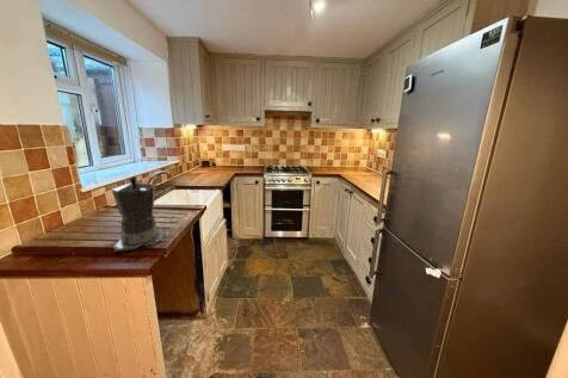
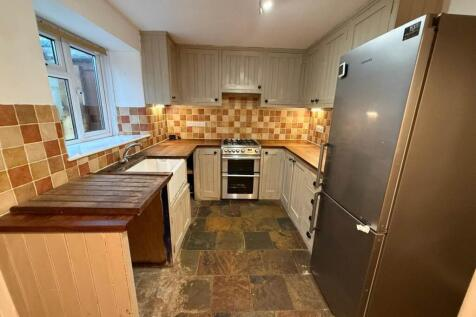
- coffee maker [110,175,167,253]
